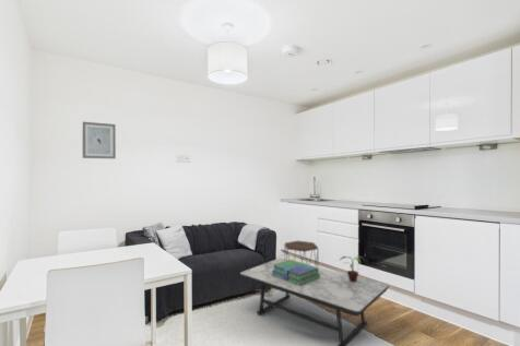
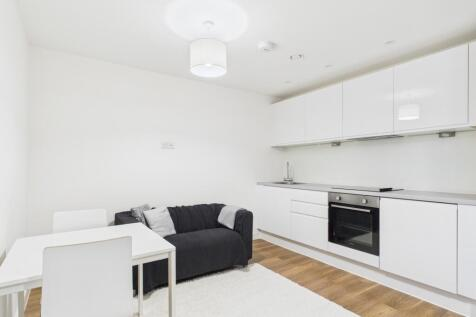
- side table [283,240,319,267]
- potted plant [338,255,366,283]
- coffee table [239,258,390,346]
- wall art [81,121,117,159]
- stack of books [272,259,320,286]
